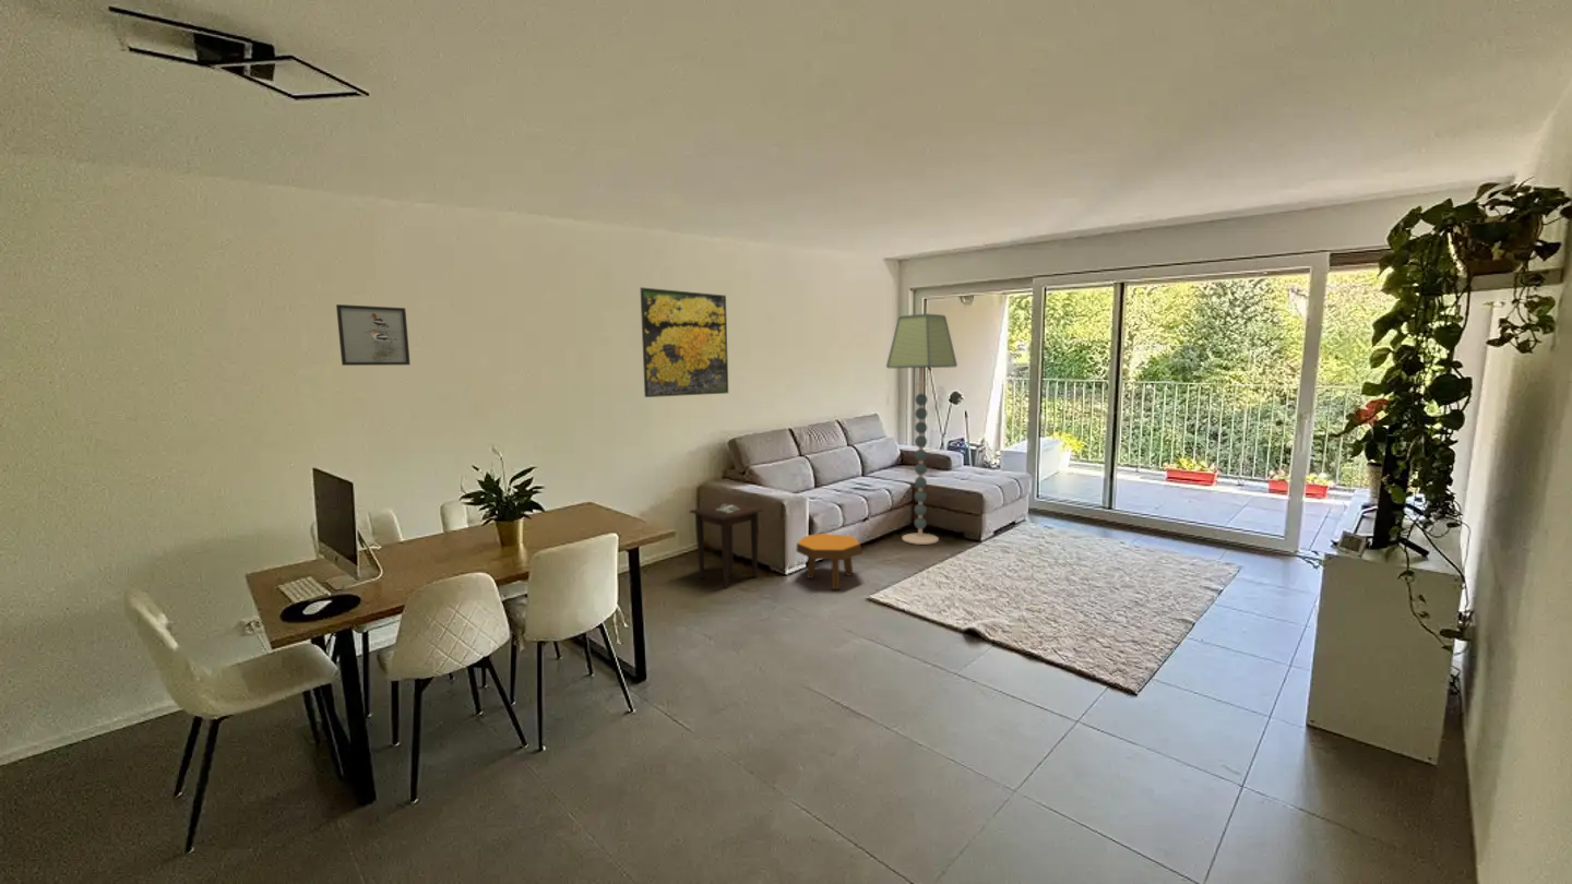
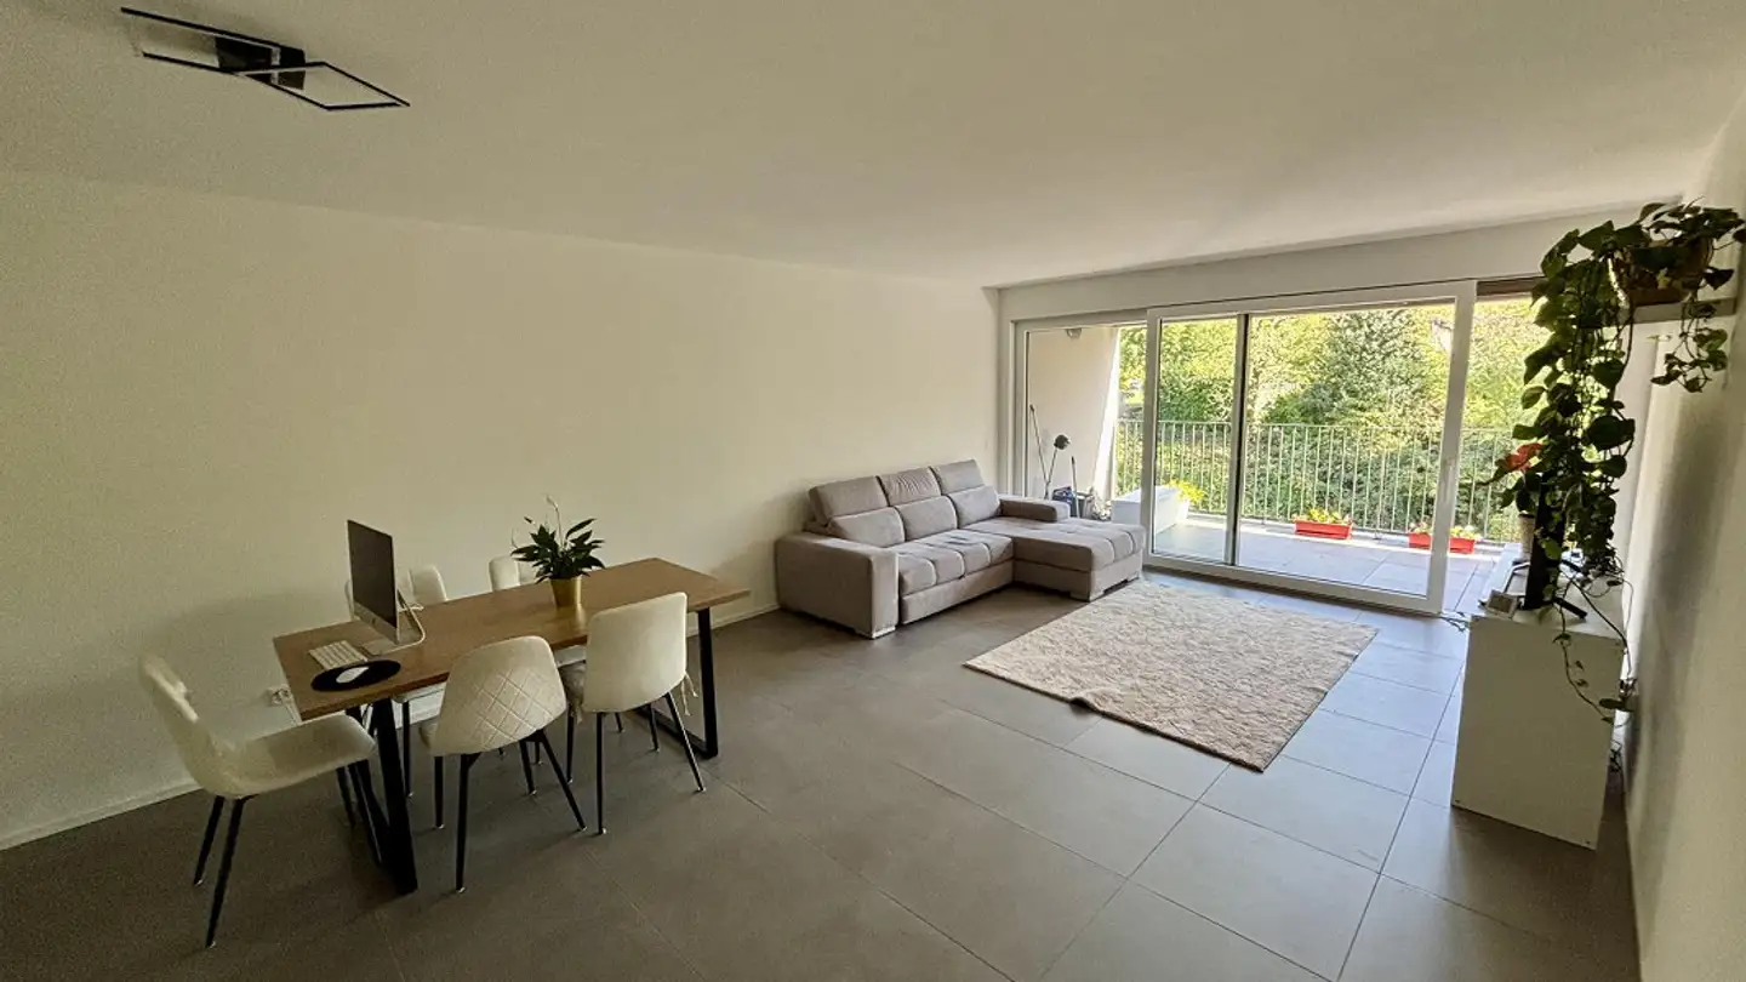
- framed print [335,303,412,367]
- footstool [795,533,864,590]
- side table [688,501,765,588]
- floor lamp [885,312,958,546]
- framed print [640,286,729,398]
